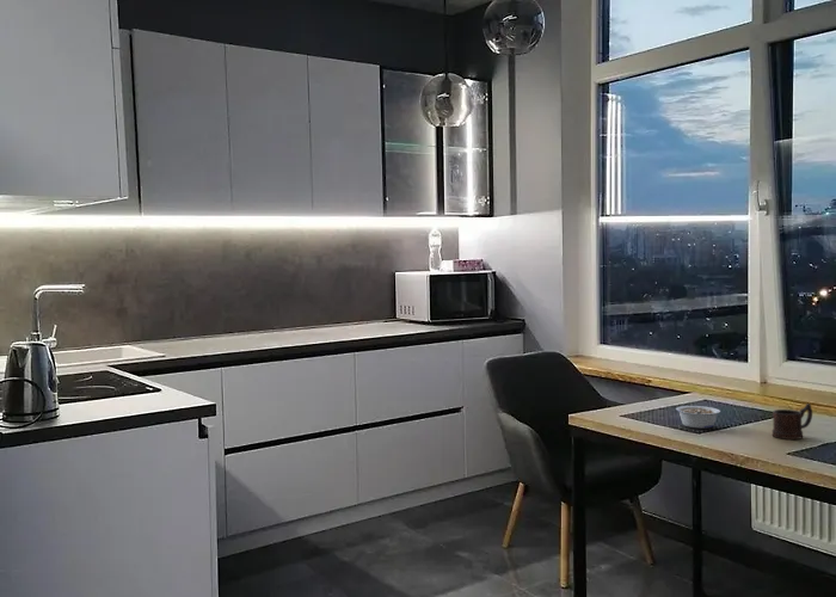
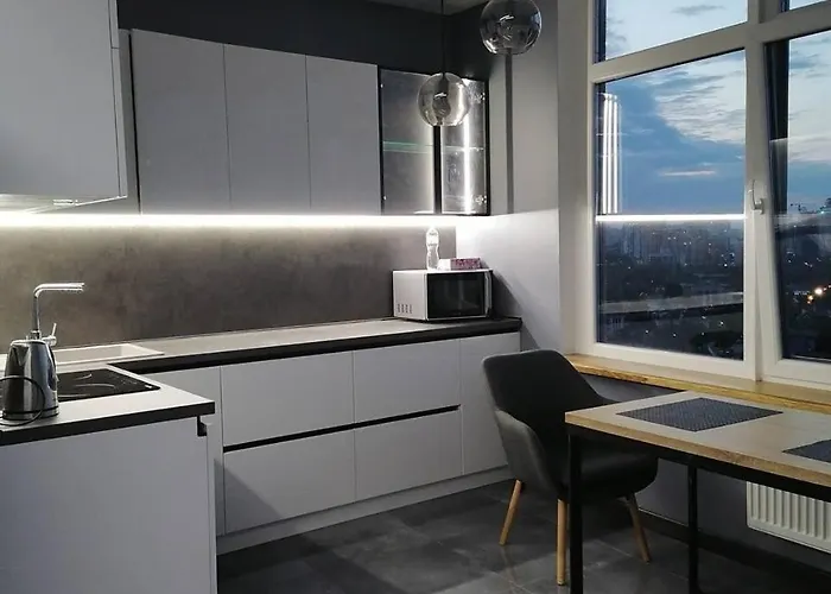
- mug [772,402,813,441]
- legume [675,405,721,430]
